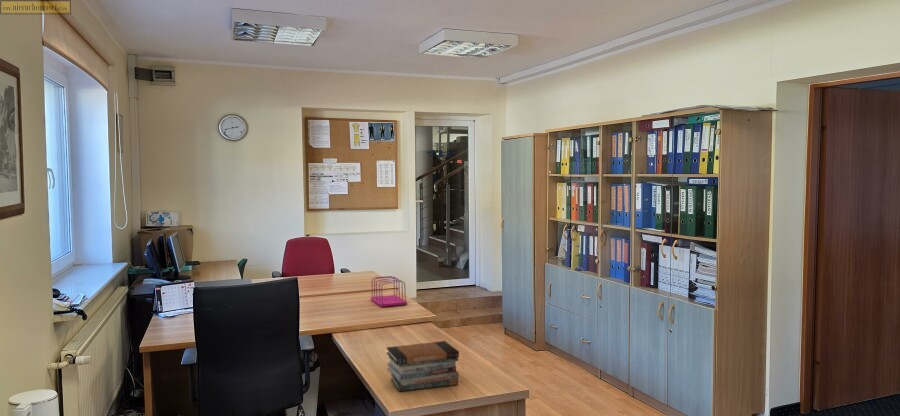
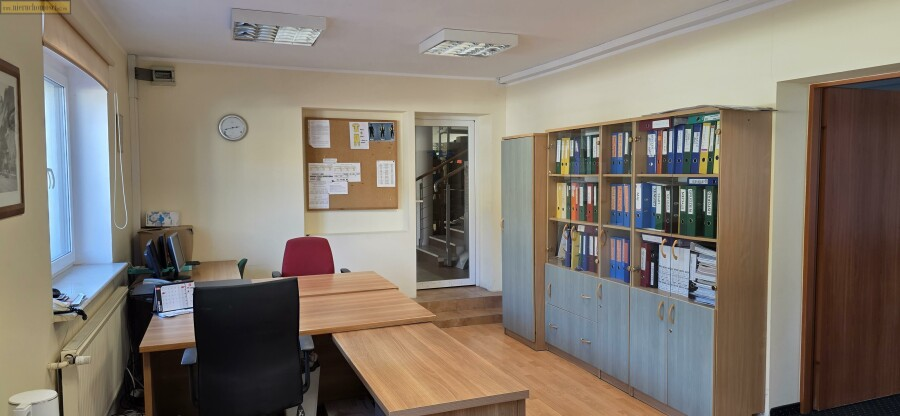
- book stack [385,340,460,392]
- file sorter [370,275,408,308]
